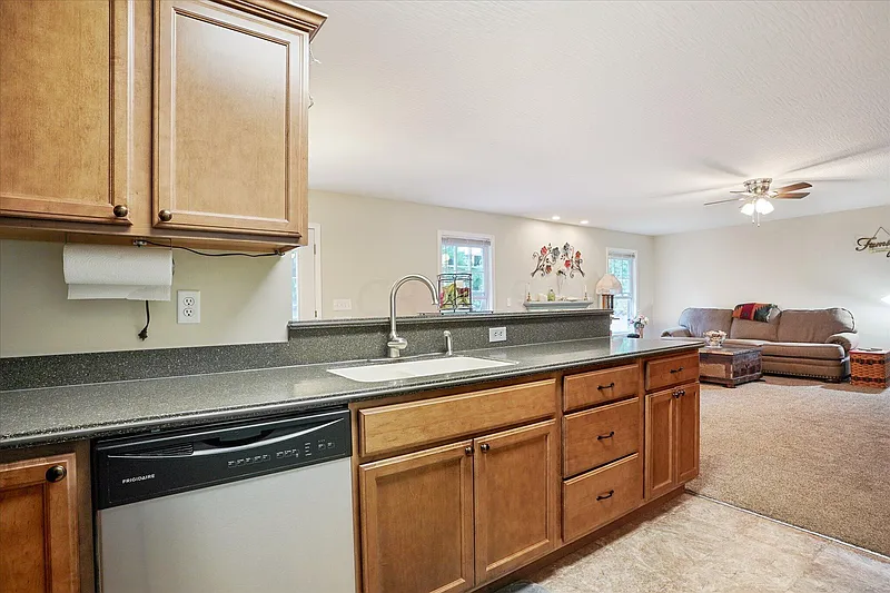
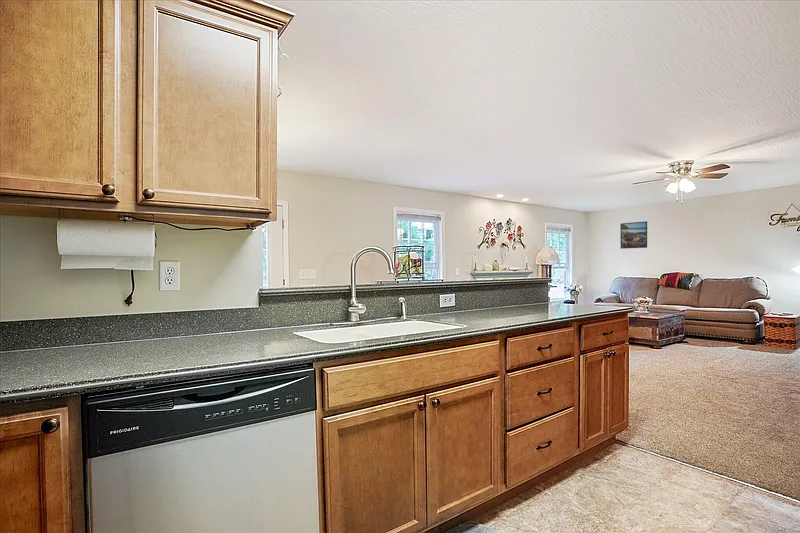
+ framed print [620,220,648,250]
